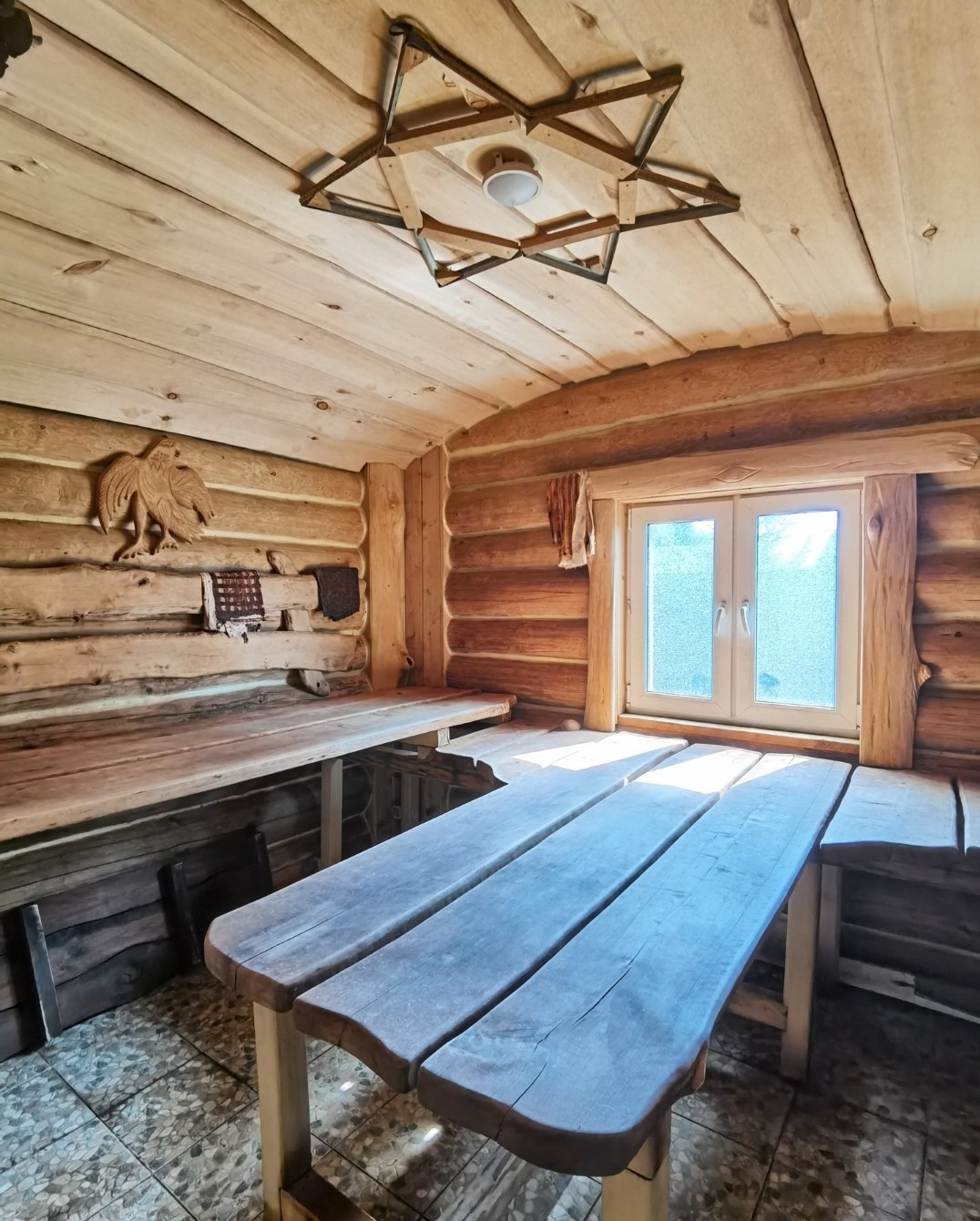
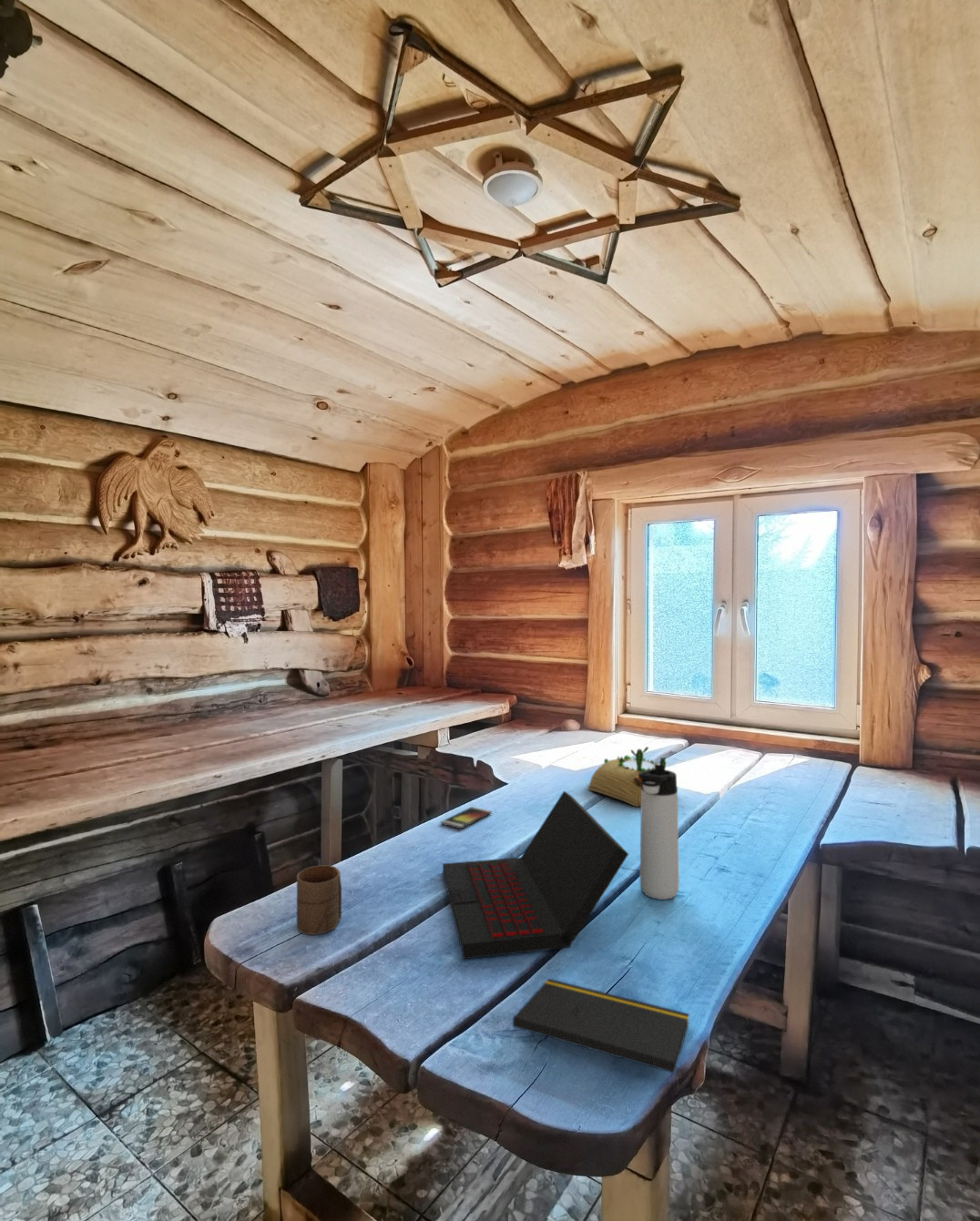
+ smartphone [440,806,493,830]
+ thermos bottle [638,765,679,900]
+ cup [296,864,342,936]
+ notepad [512,978,690,1098]
+ succulent planter [587,746,667,808]
+ laptop [442,790,629,960]
